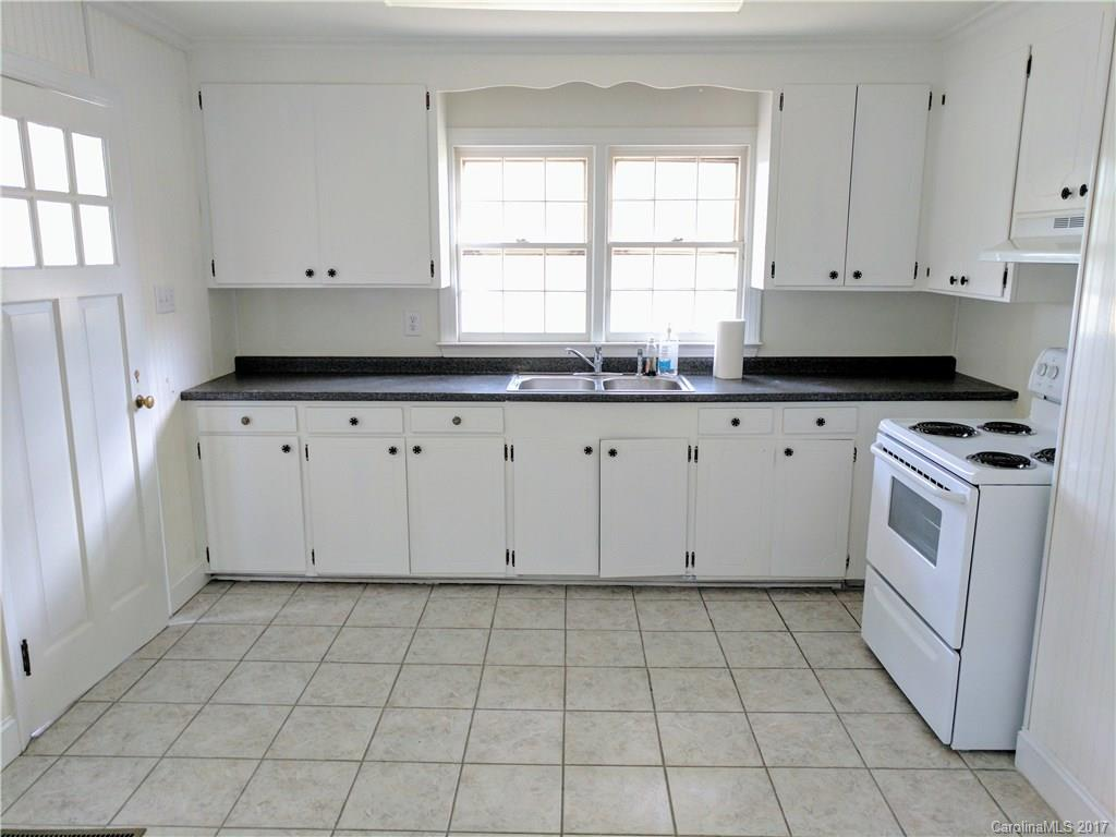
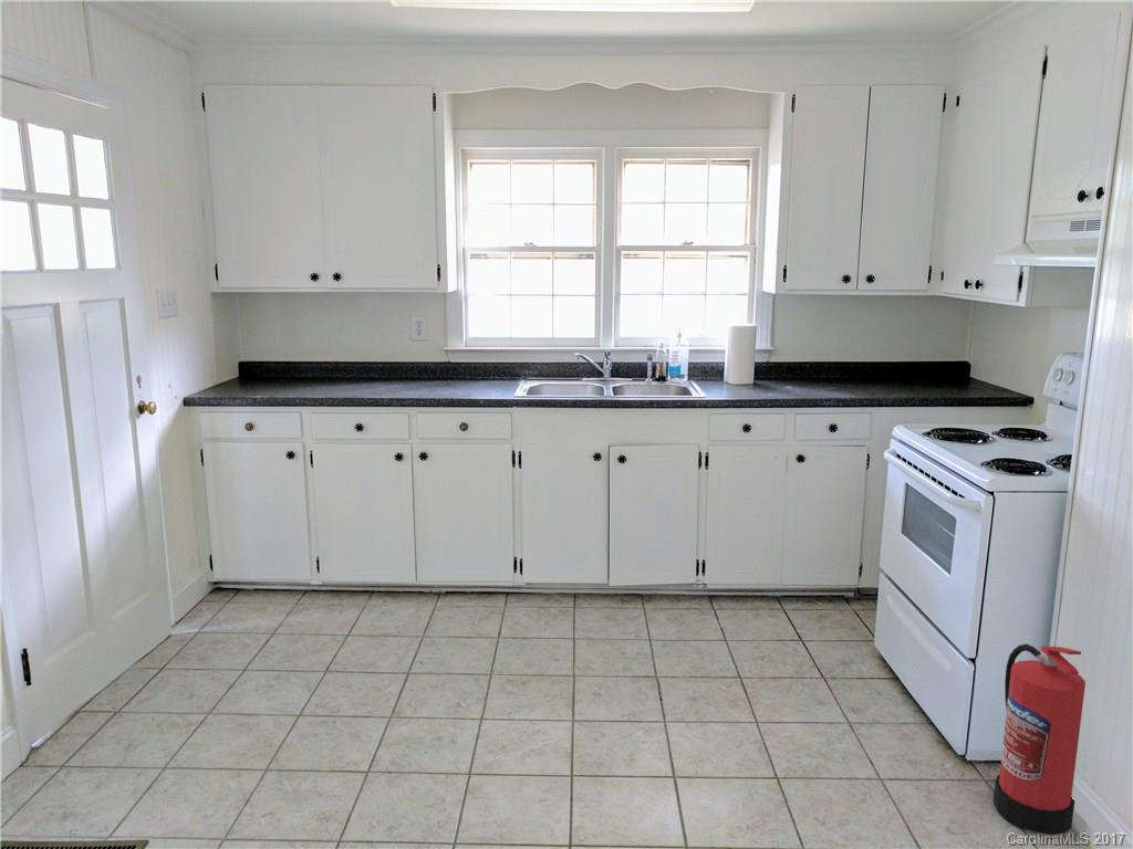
+ fire extinguisher [992,643,1087,836]
